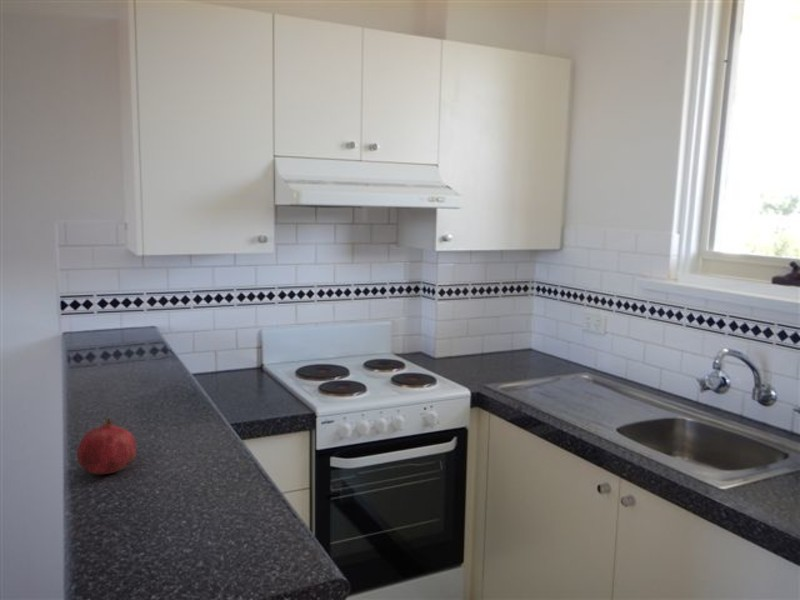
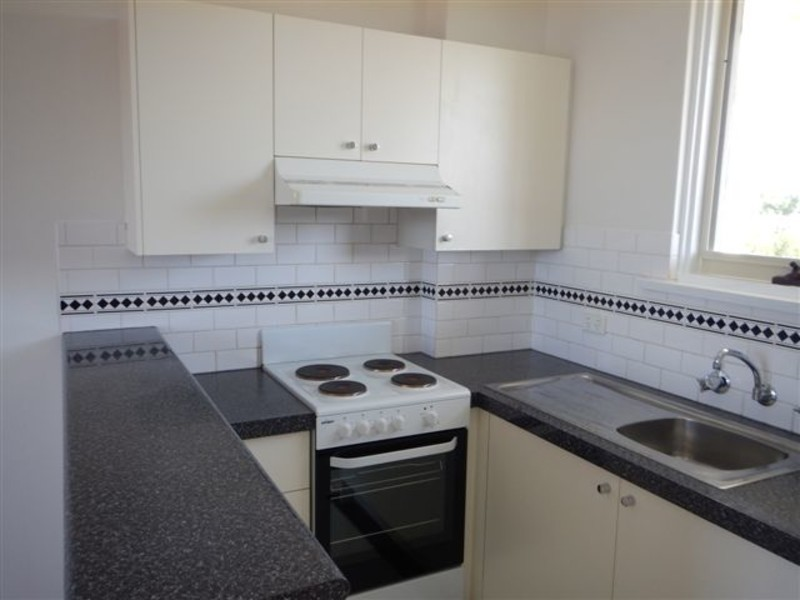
- fruit [76,417,137,475]
